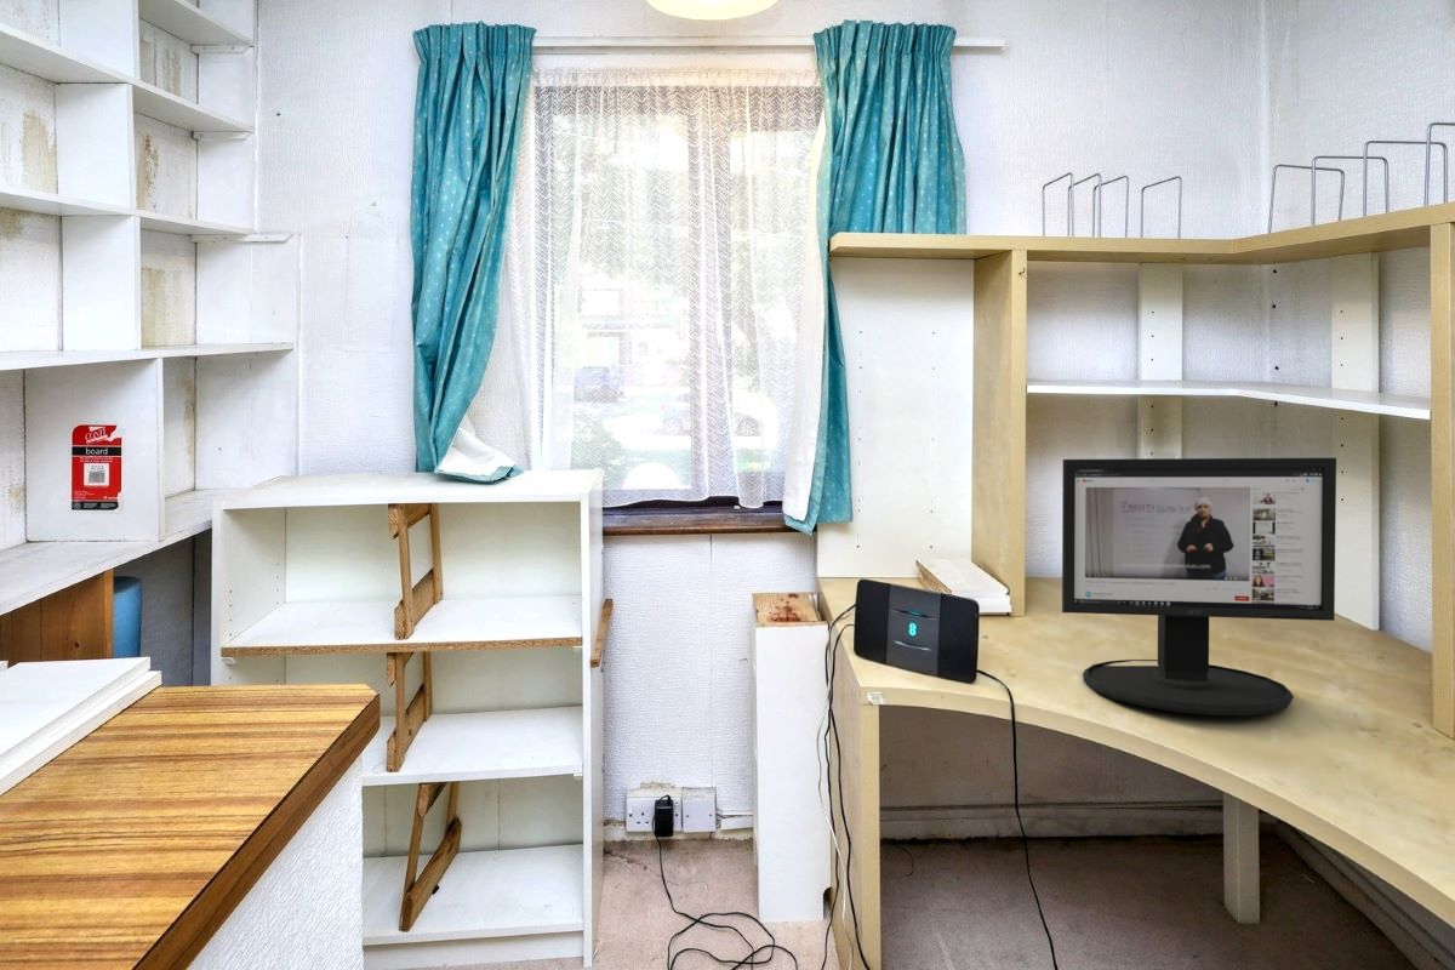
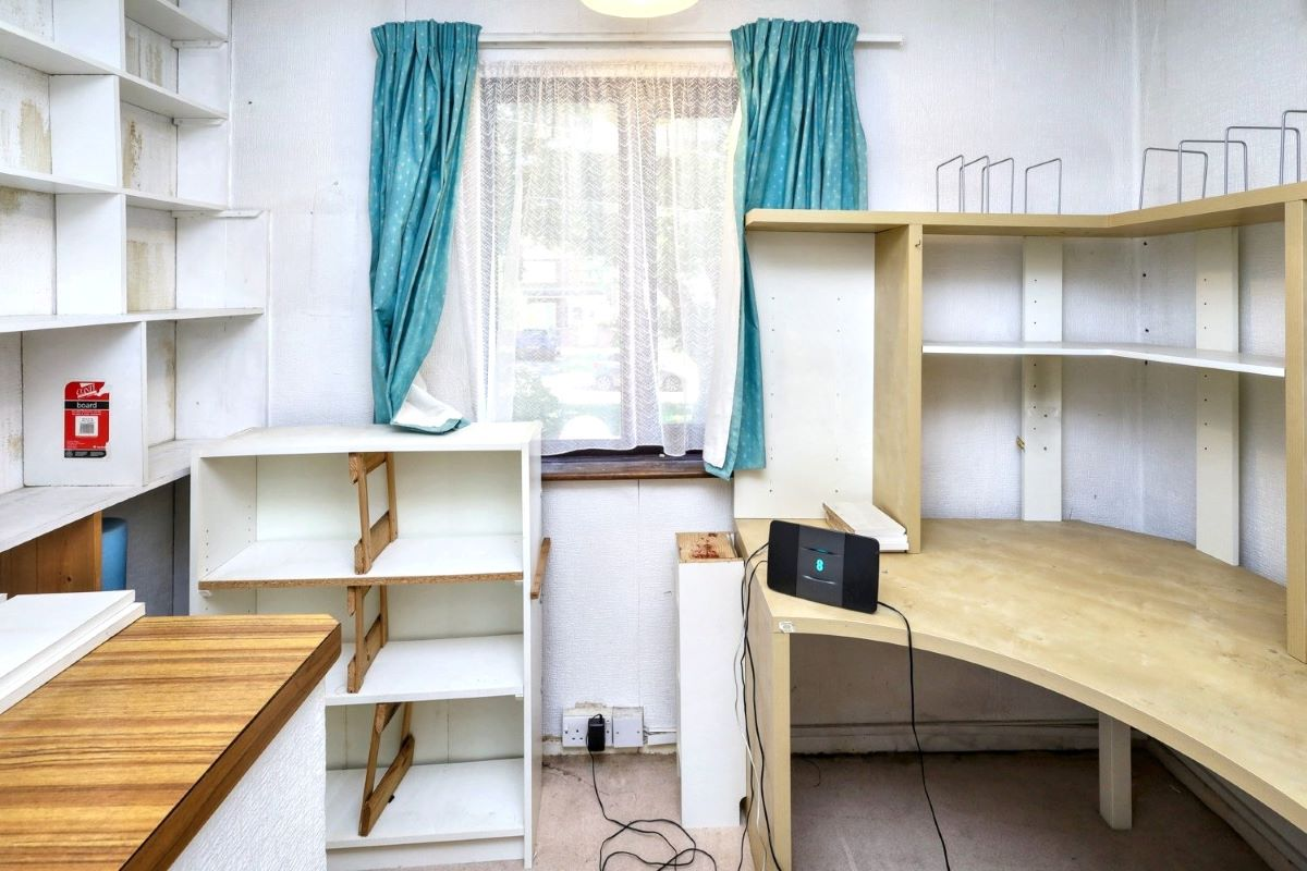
- computer monitor [1061,457,1337,717]
